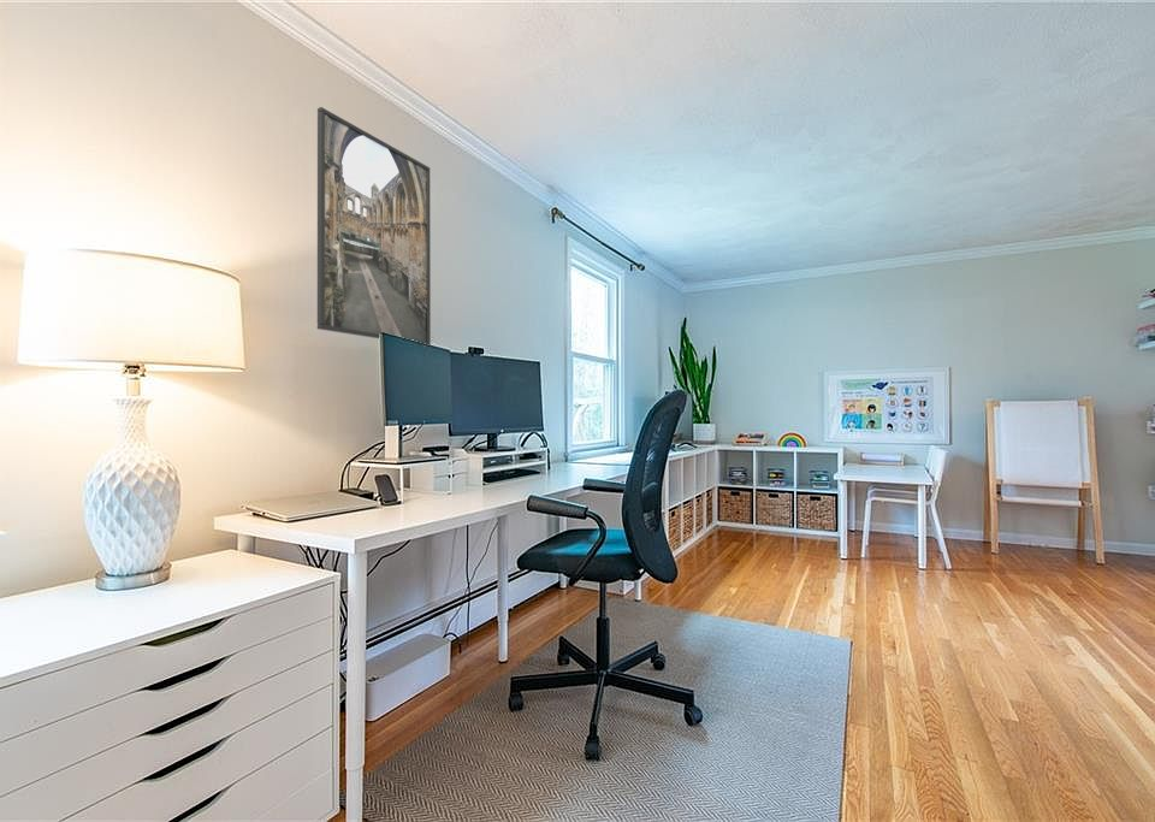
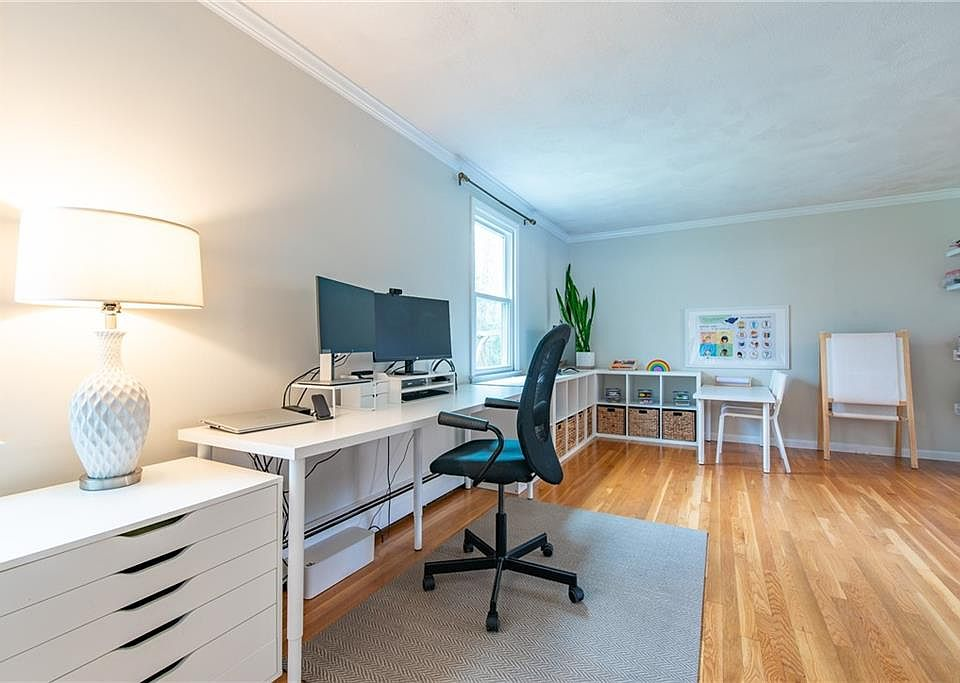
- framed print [316,106,432,347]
